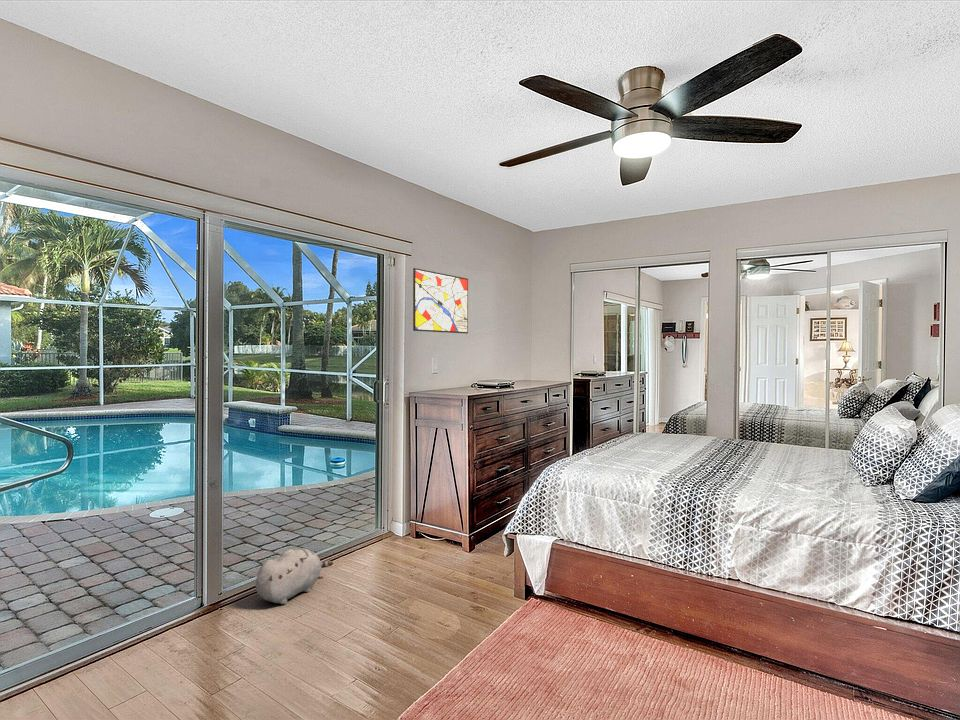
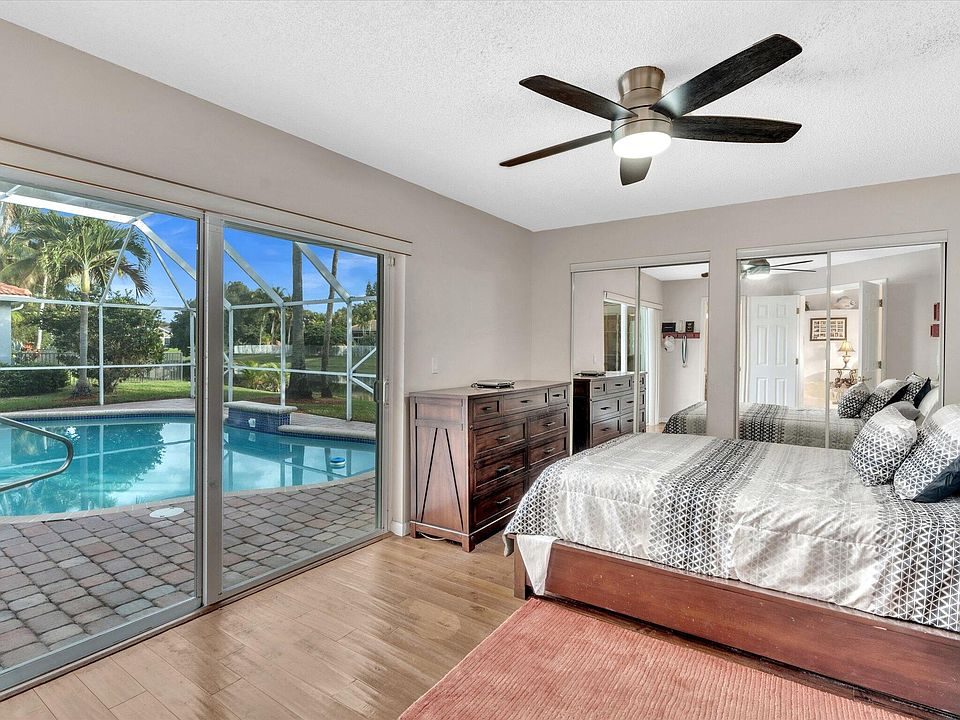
- plush toy [255,547,334,605]
- wall art [412,267,469,335]
